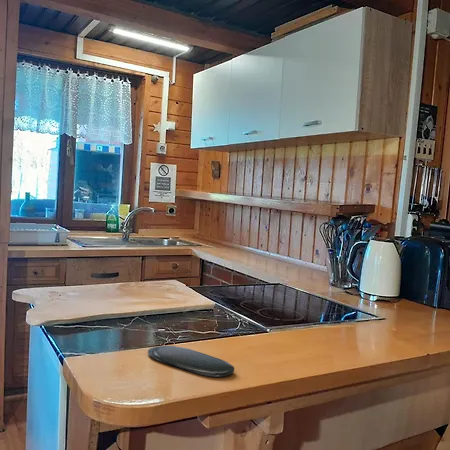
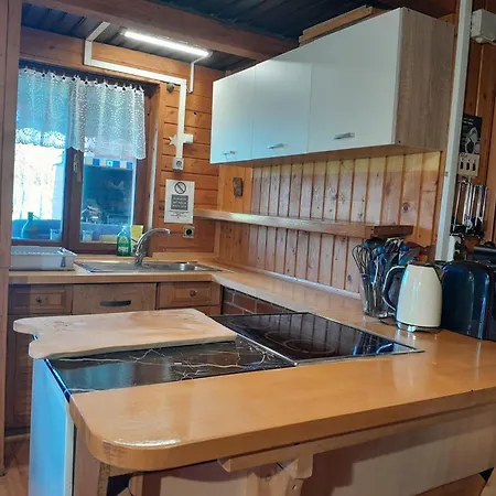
- oval tray [147,345,235,378]
